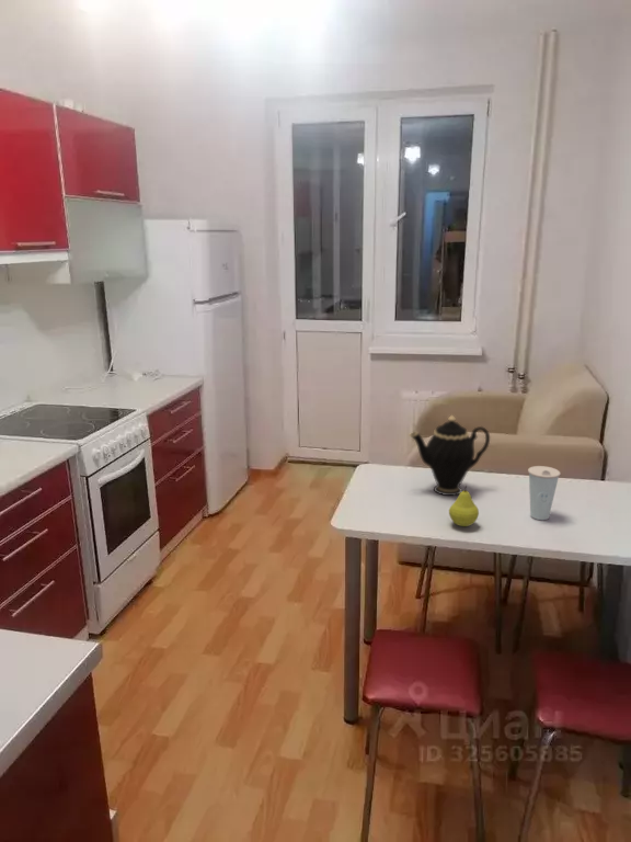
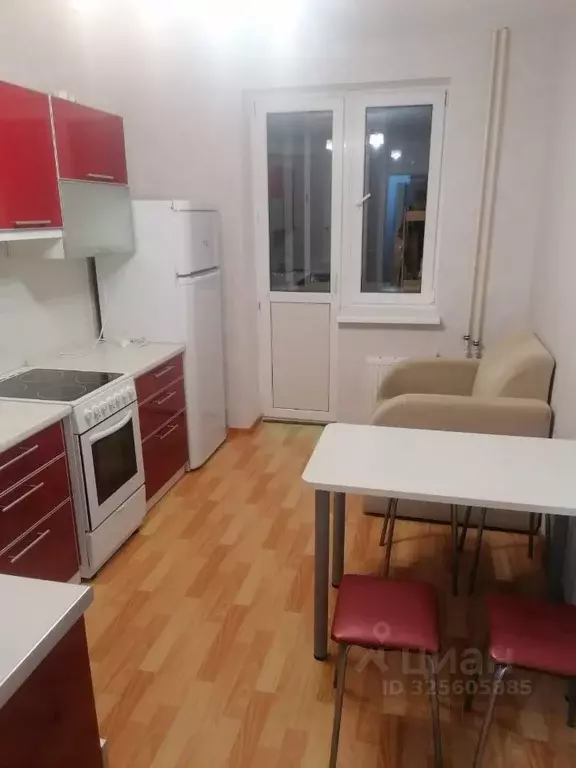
- cup [527,465,561,521]
- teapot [408,414,491,497]
- fruit [448,485,480,527]
